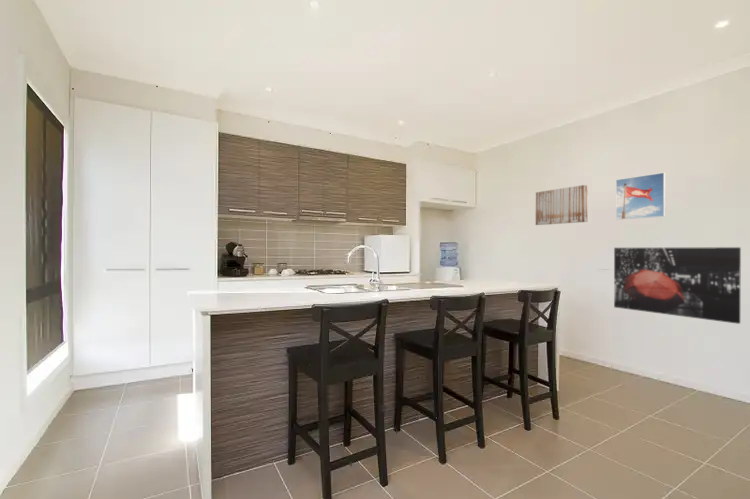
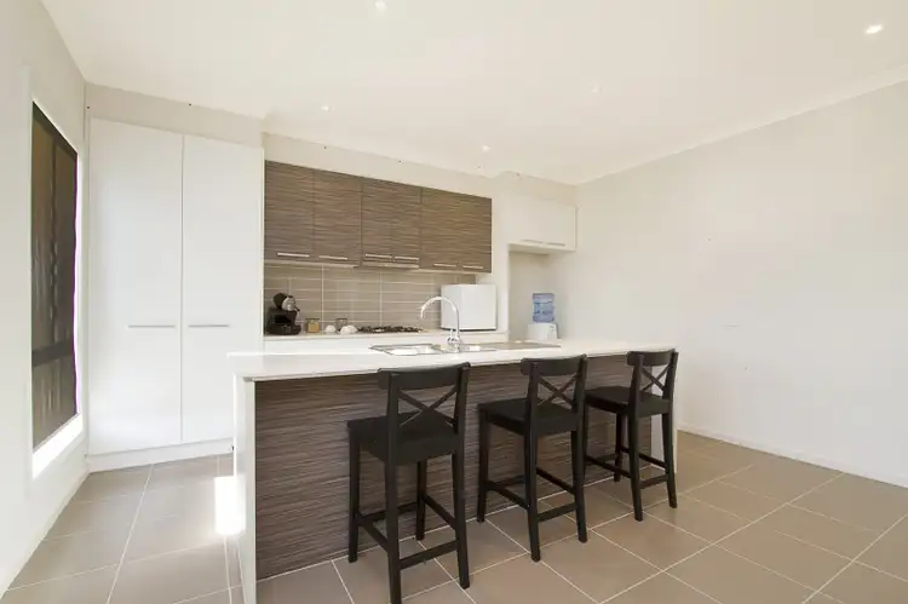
- wall art [613,246,742,325]
- wall art [535,184,588,226]
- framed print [615,171,667,221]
